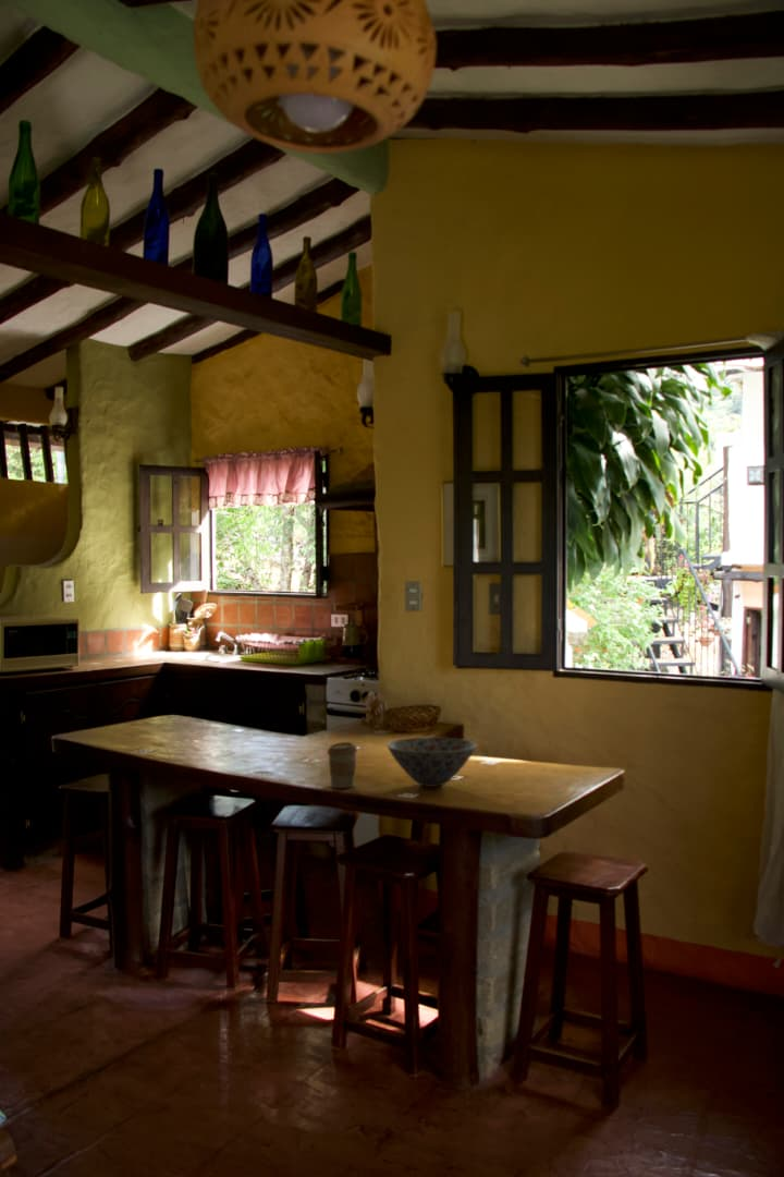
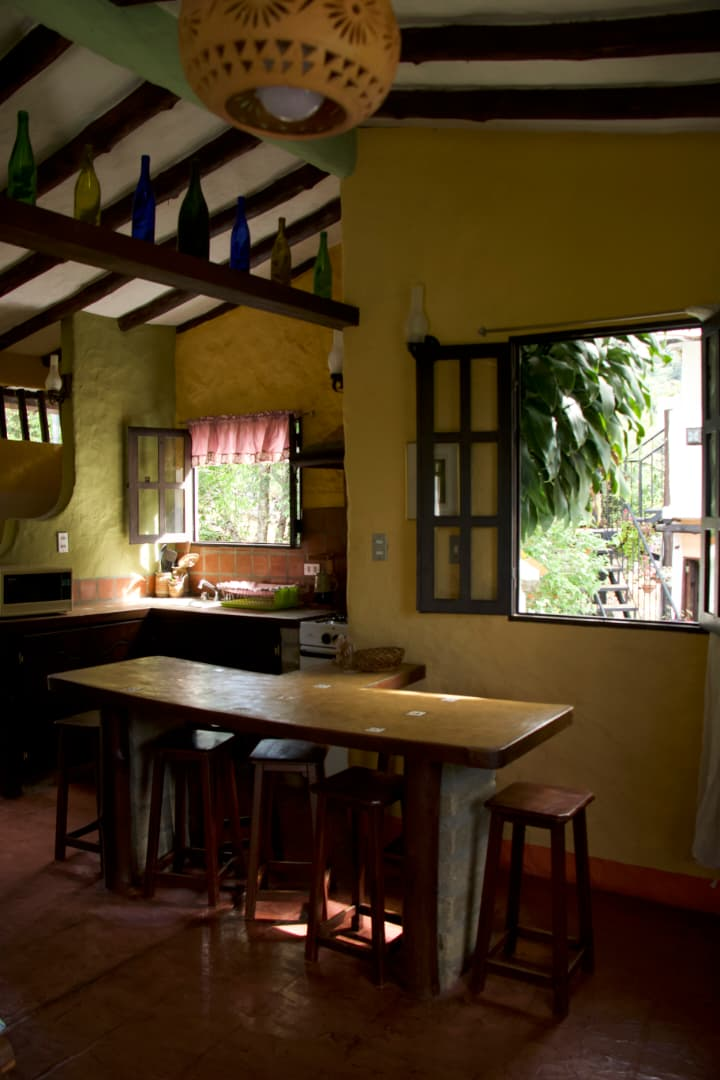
- bowl [385,737,478,788]
- coffee cup [327,741,358,789]
